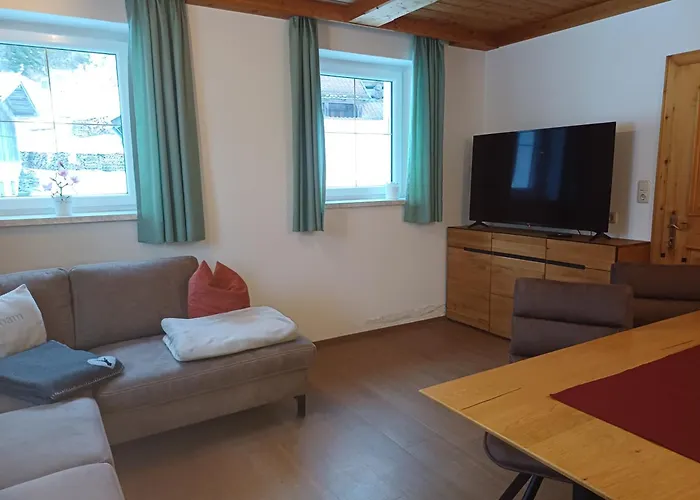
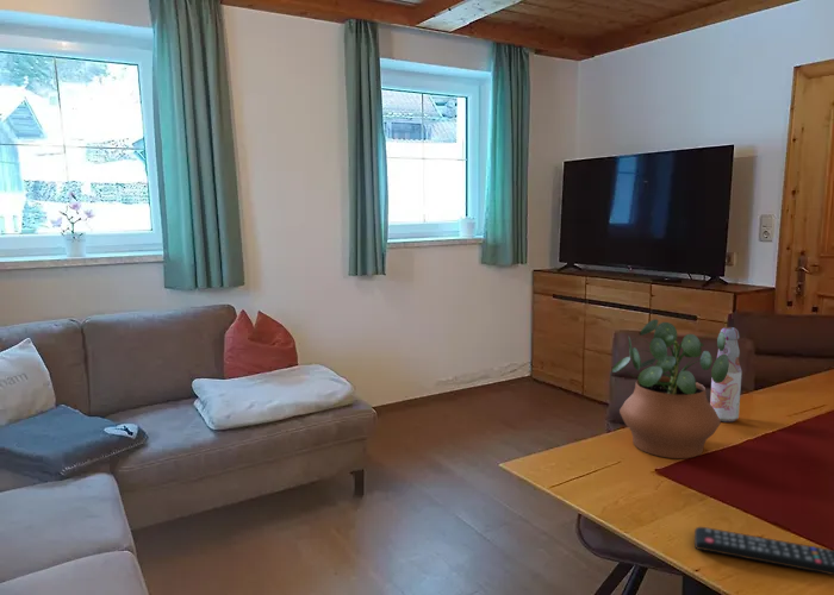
+ potted plant [611,318,729,459]
+ remote control [693,526,834,576]
+ bottle [709,326,743,424]
